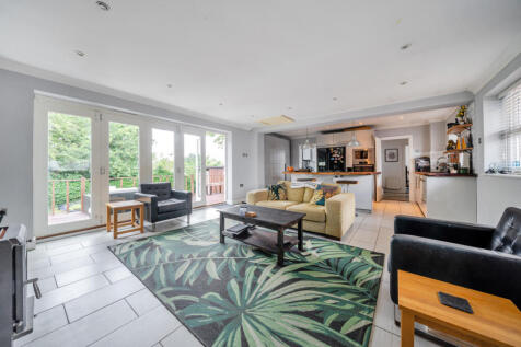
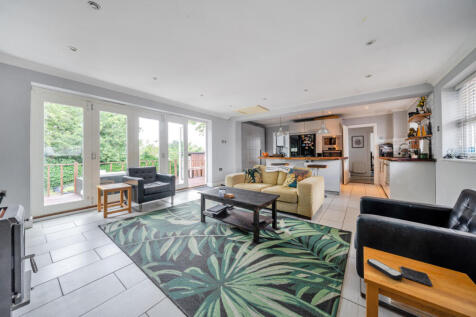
+ remote control [366,258,405,280]
